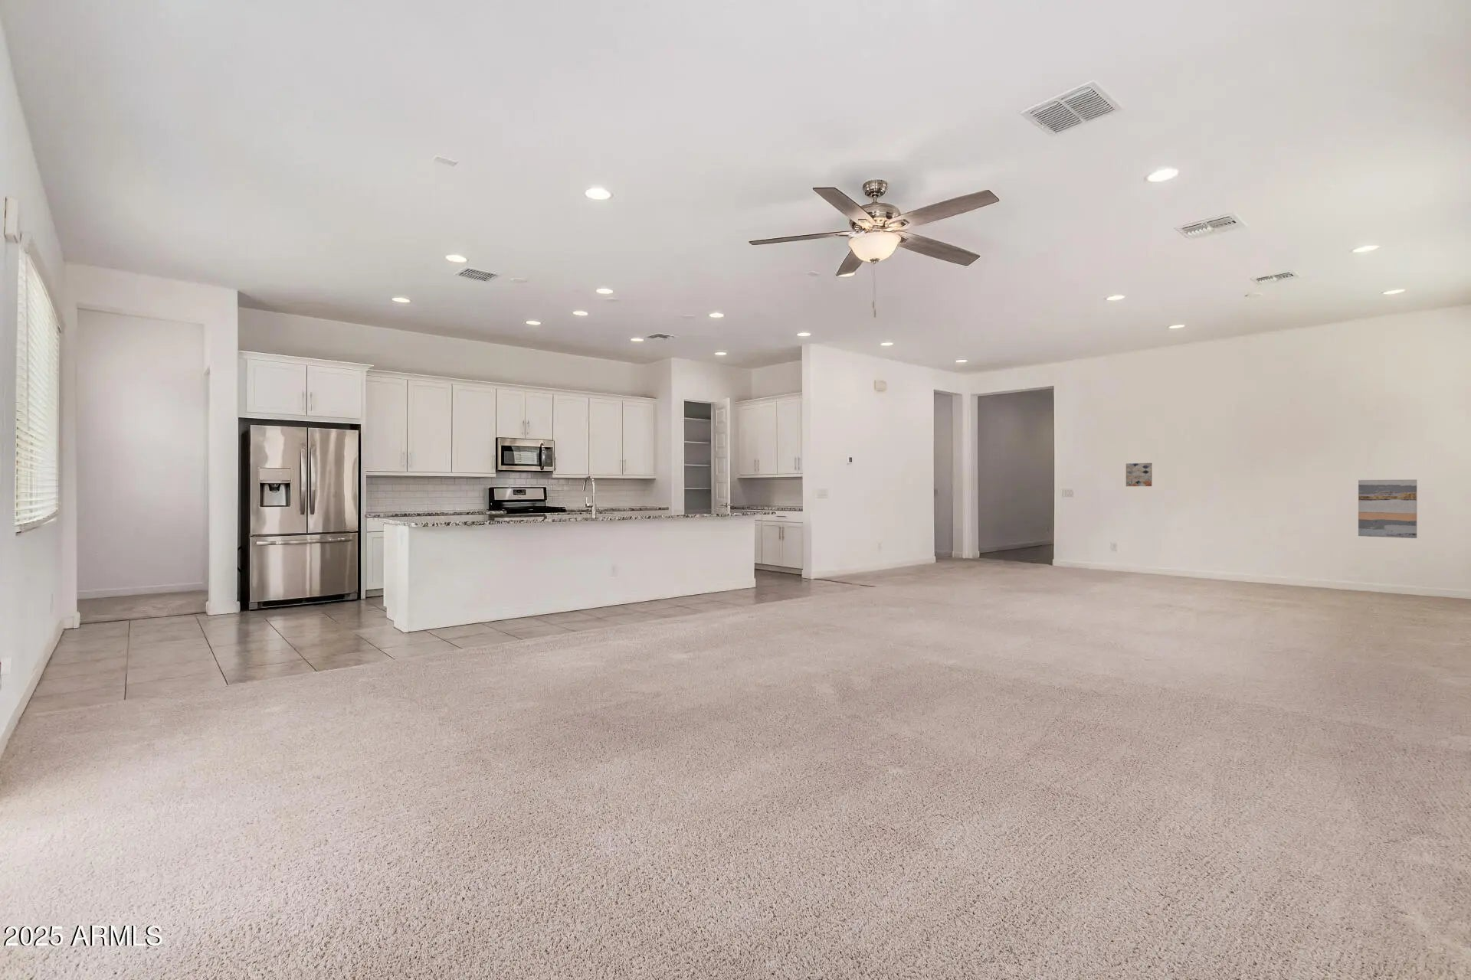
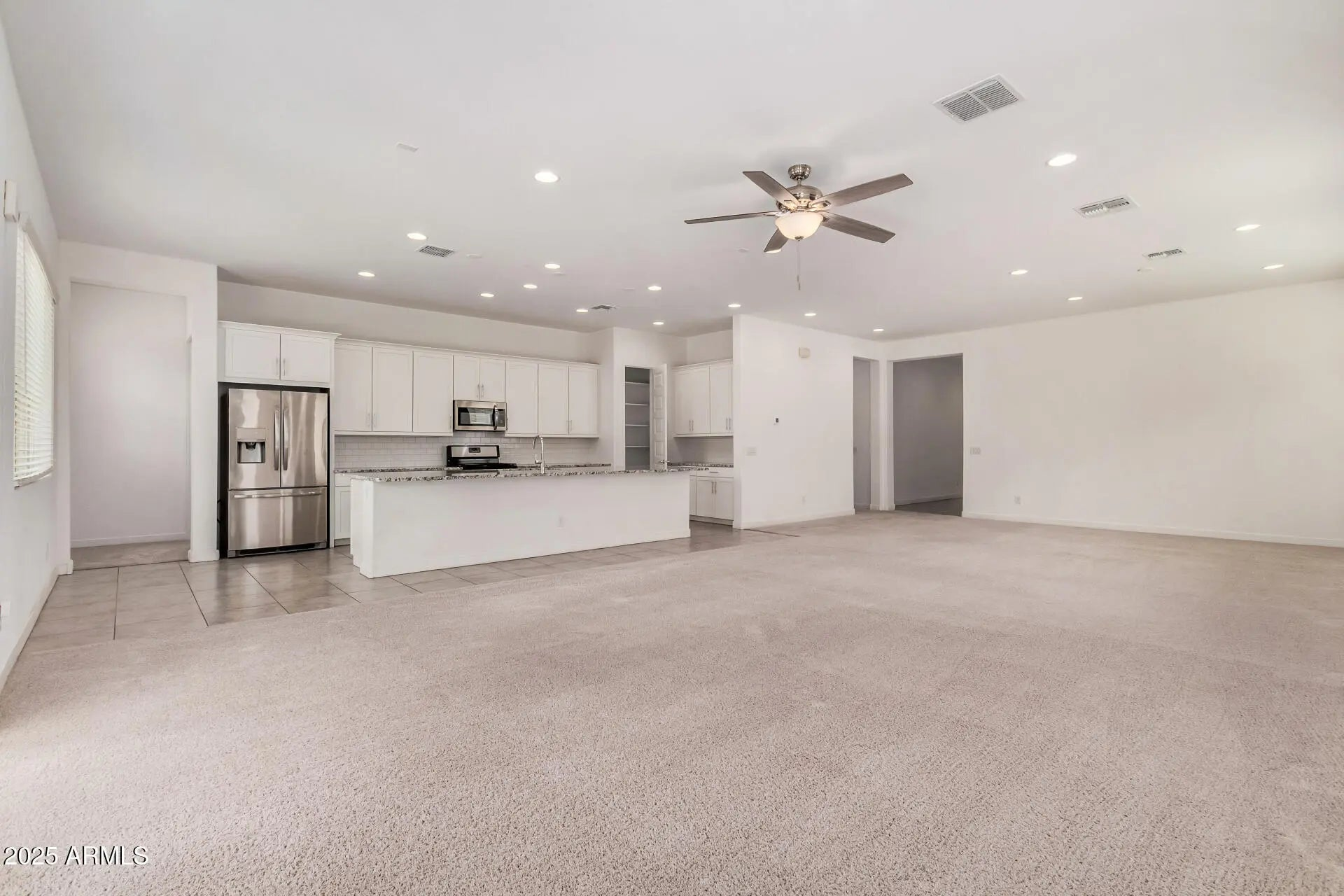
- wall art [1357,479,1417,539]
- wall art [1125,463,1154,487]
